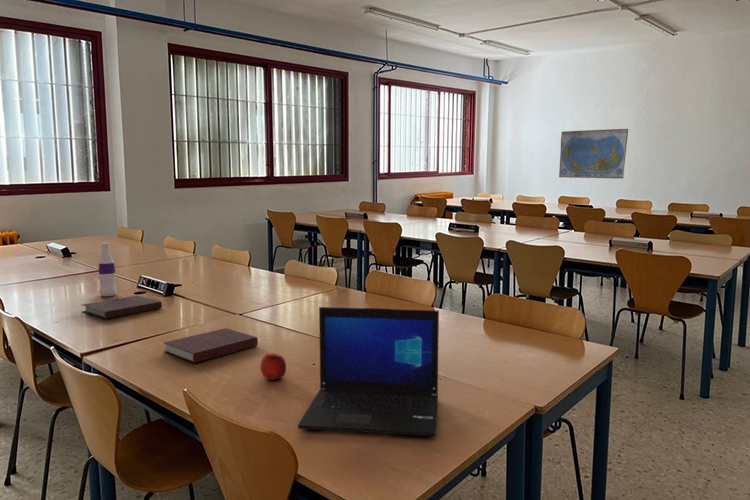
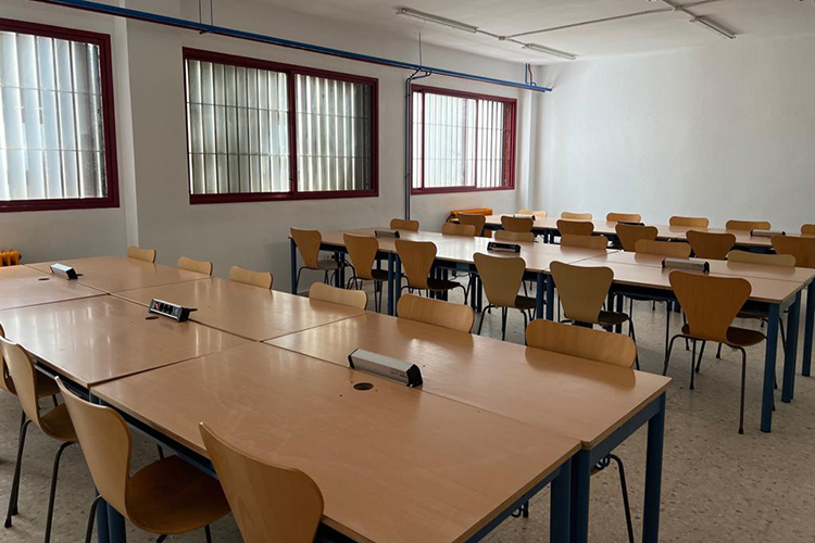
- laptop [297,306,440,437]
- bottle [97,241,118,297]
- notebook [81,294,163,320]
- fruit [259,352,287,381]
- world map [558,128,629,179]
- notebook [163,327,259,364]
